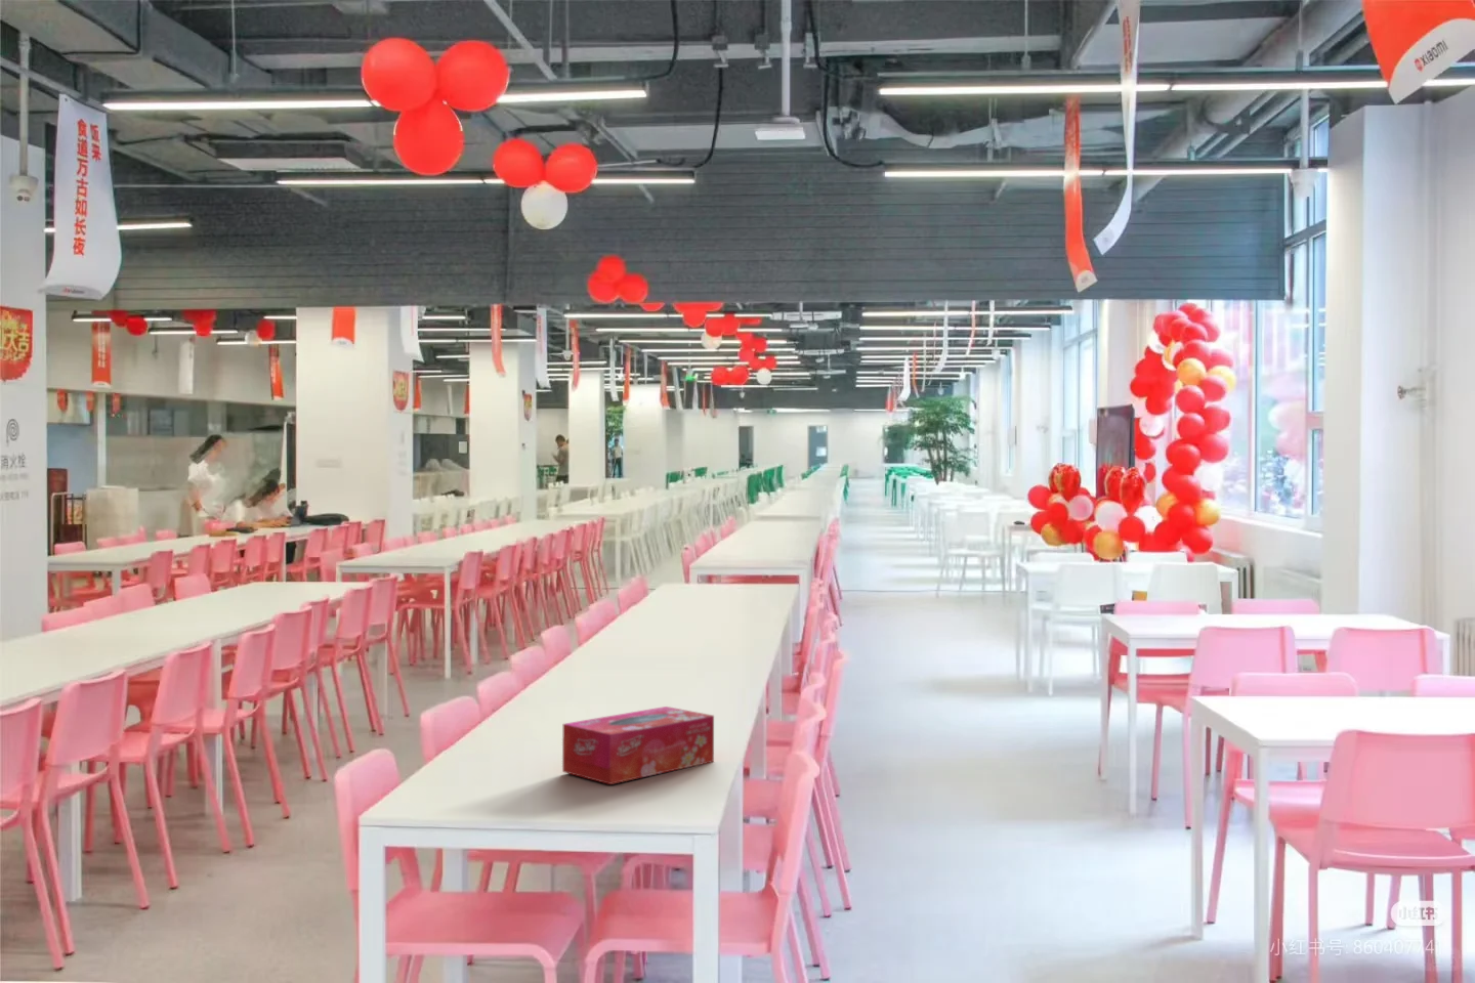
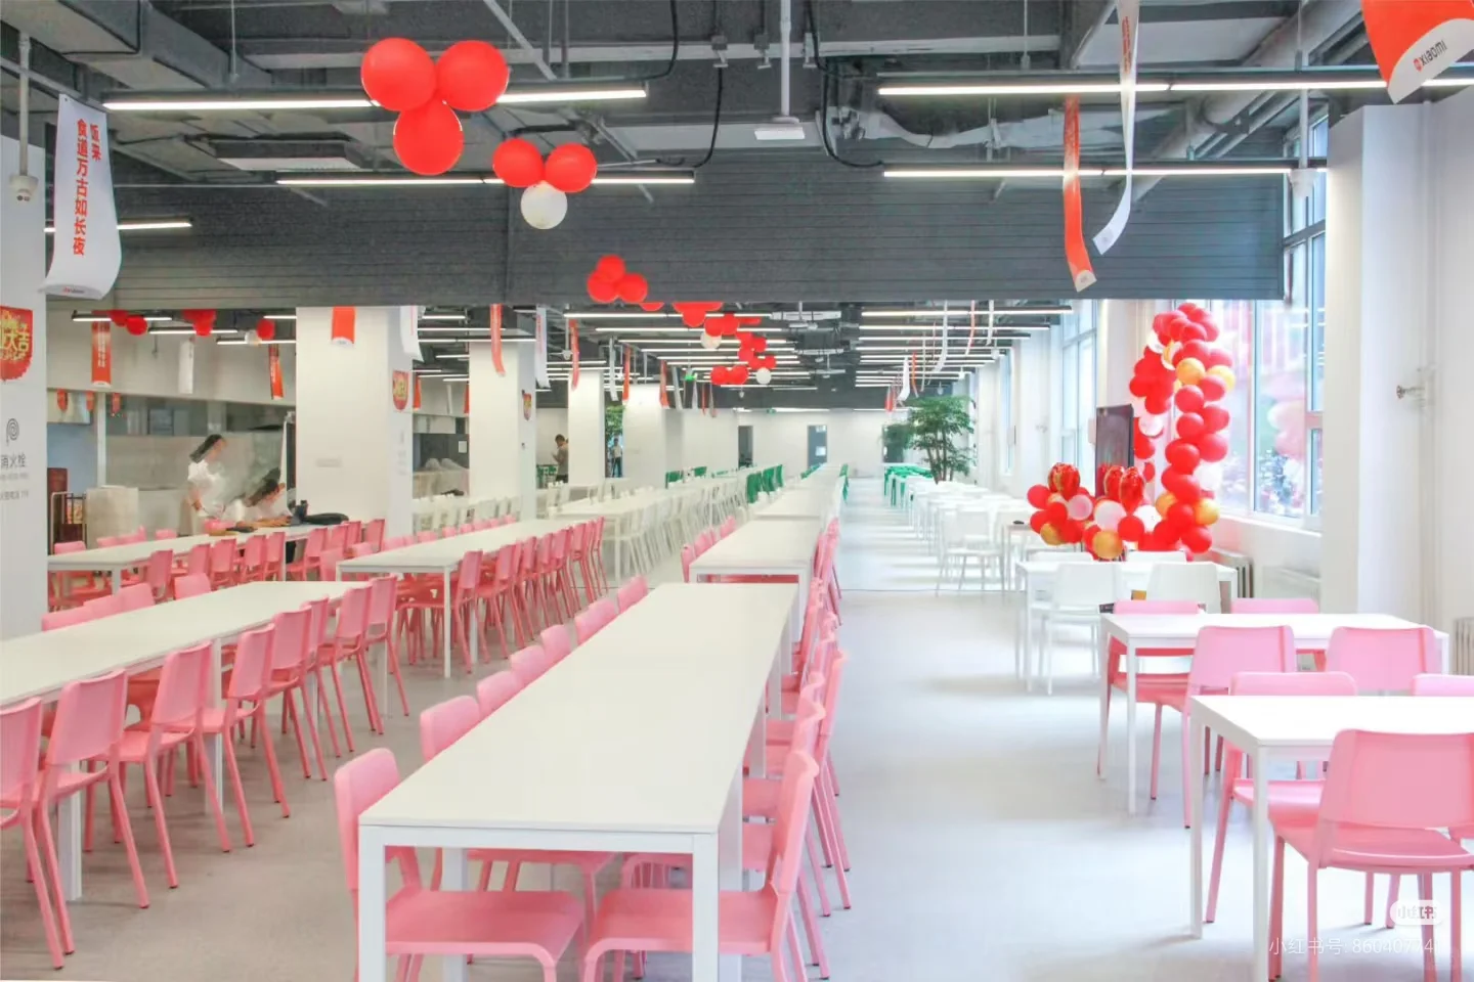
- tissue box [561,705,714,786]
